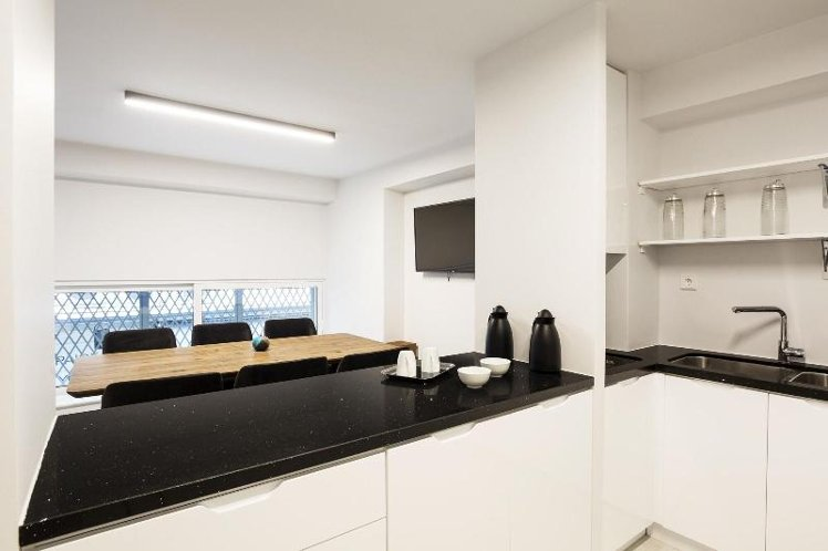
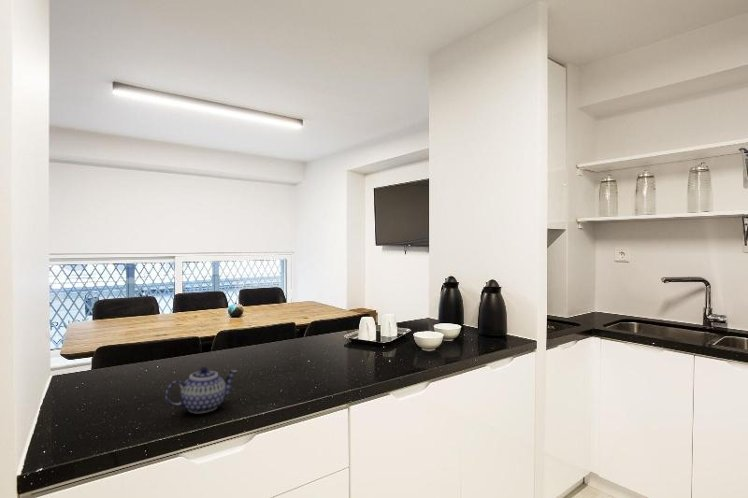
+ teapot [164,366,238,414]
